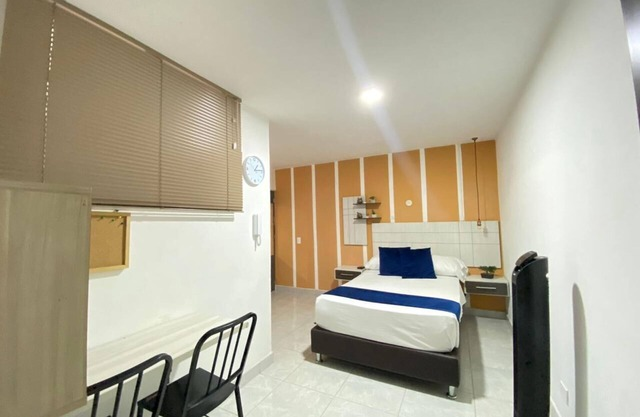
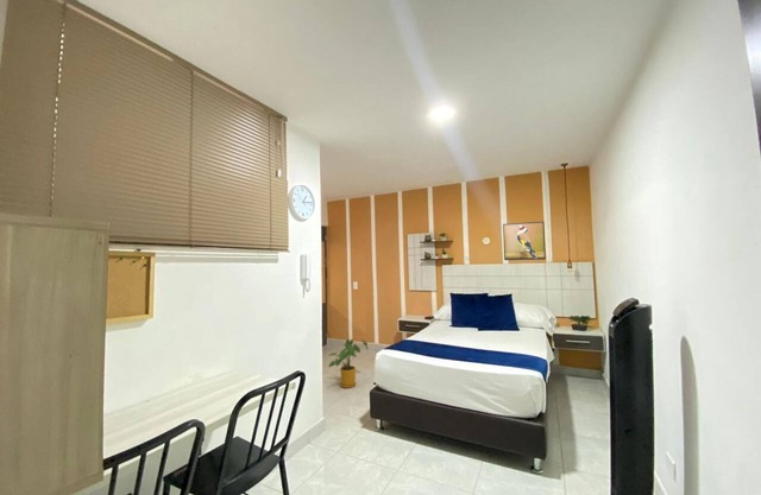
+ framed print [502,221,547,261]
+ house plant [328,338,369,389]
